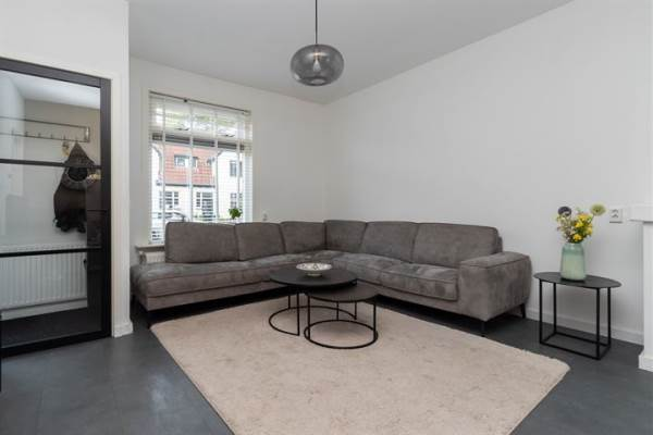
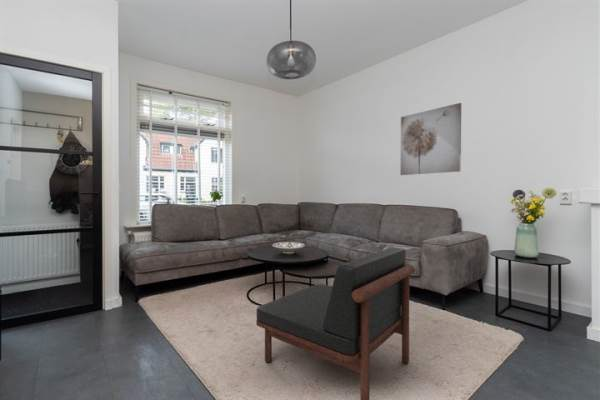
+ armchair [255,247,416,400]
+ wall art [399,102,462,176]
